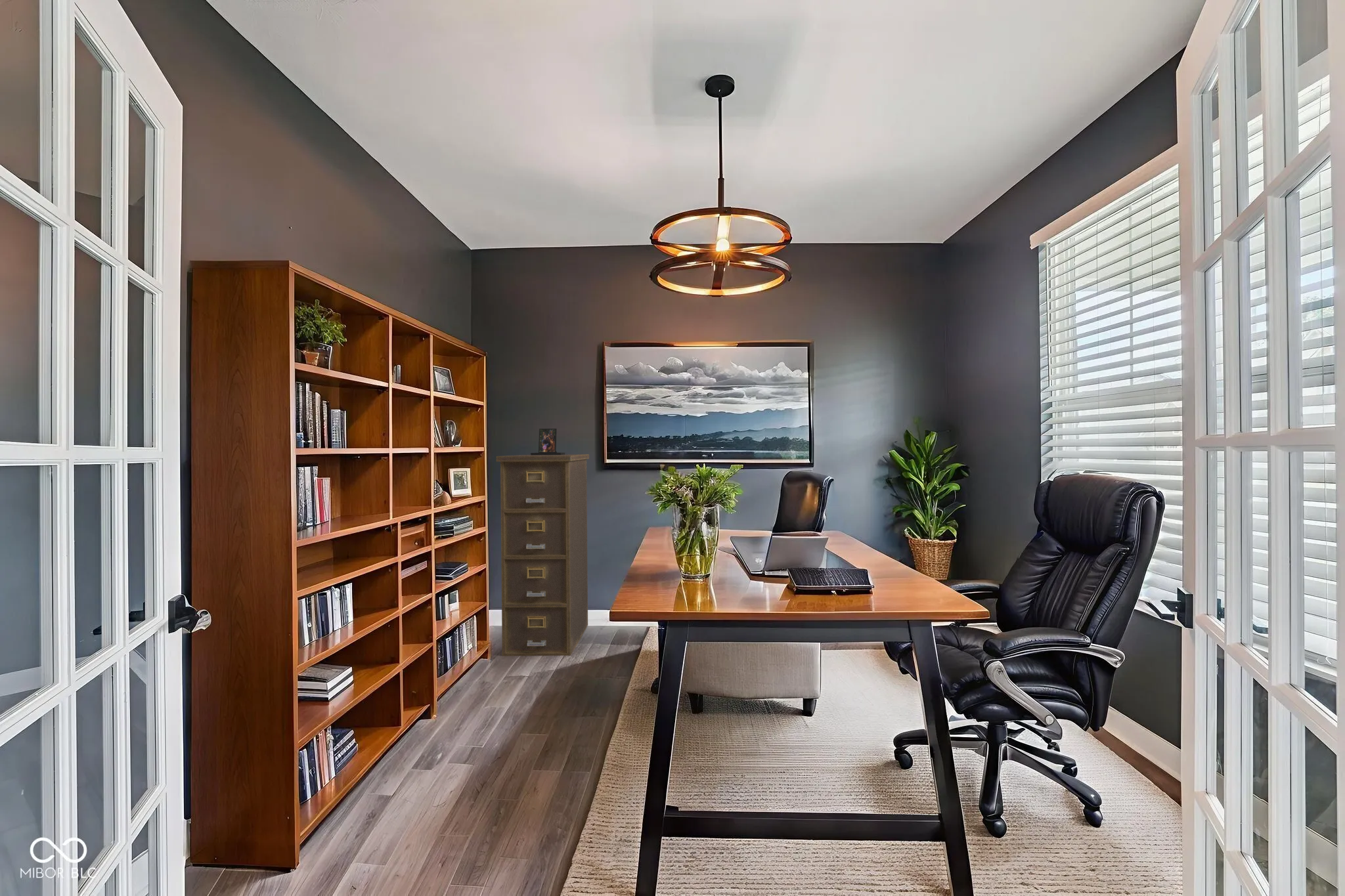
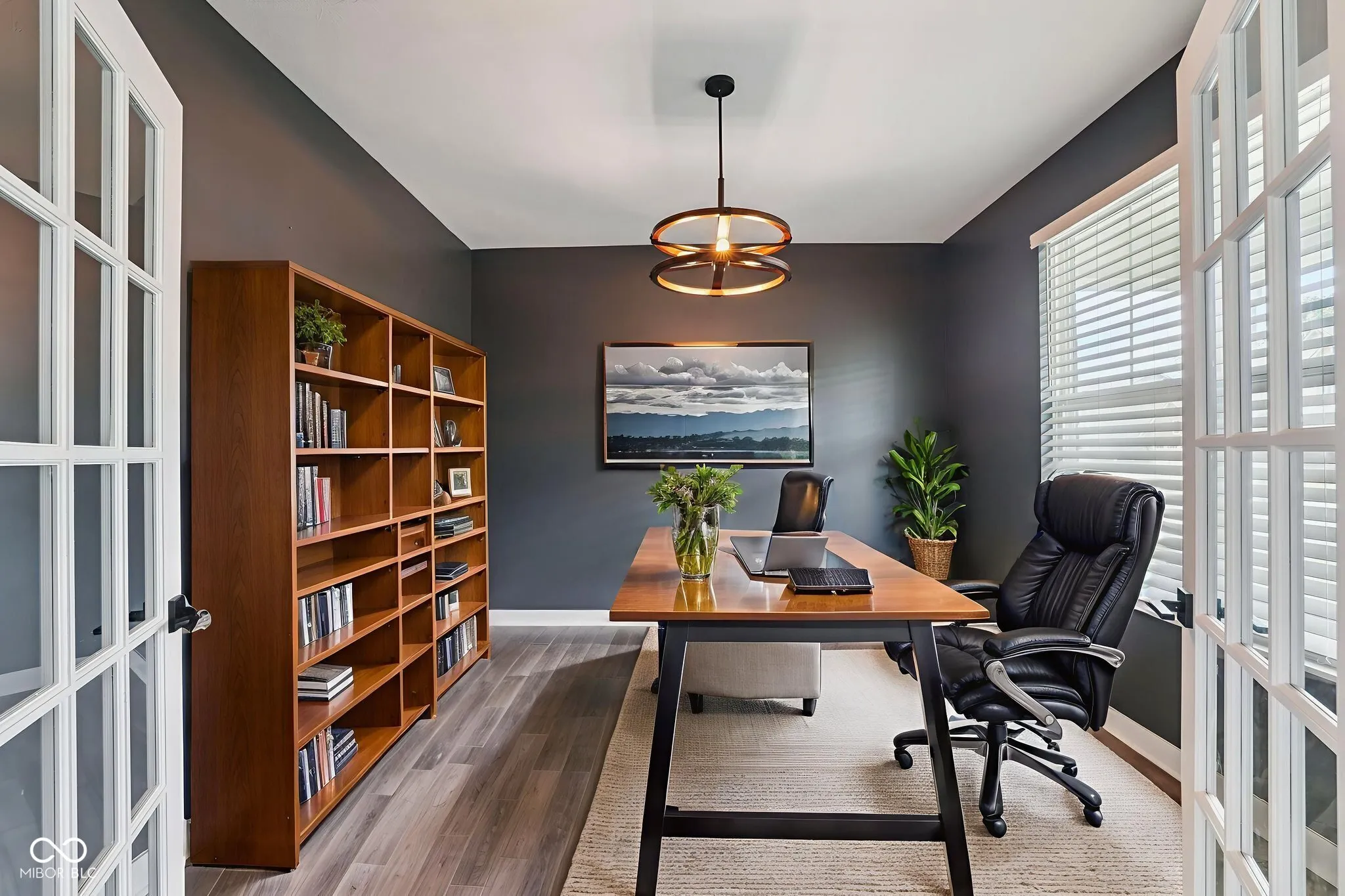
- photo frame [530,428,565,455]
- filing cabinet [496,454,590,656]
